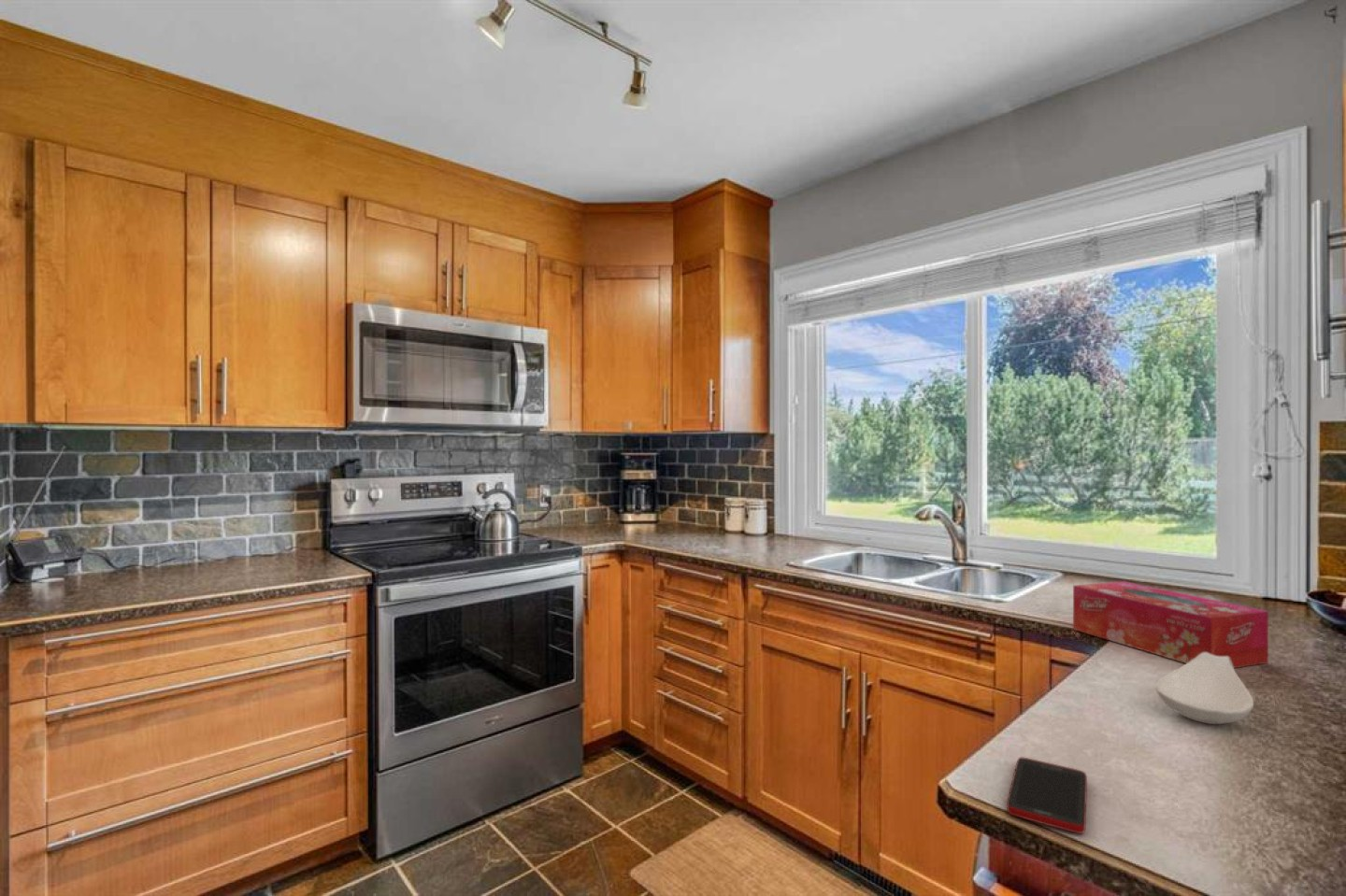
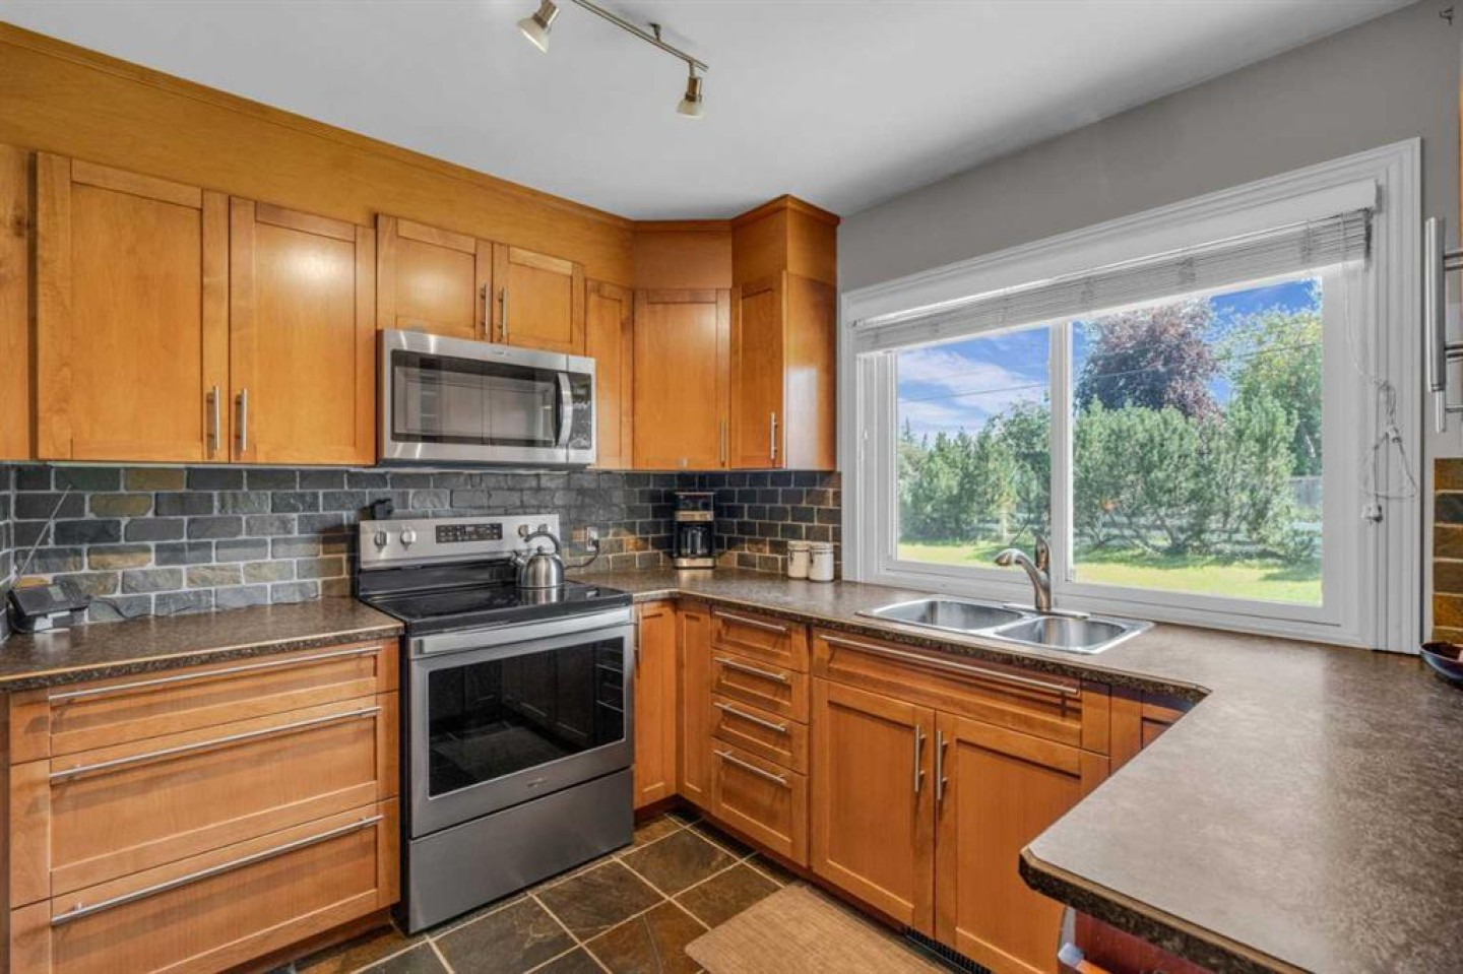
- spoon rest [1154,652,1254,725]
- tissue box [1072,580,1269,669]
- cell phone [1006,756,1088,834]
